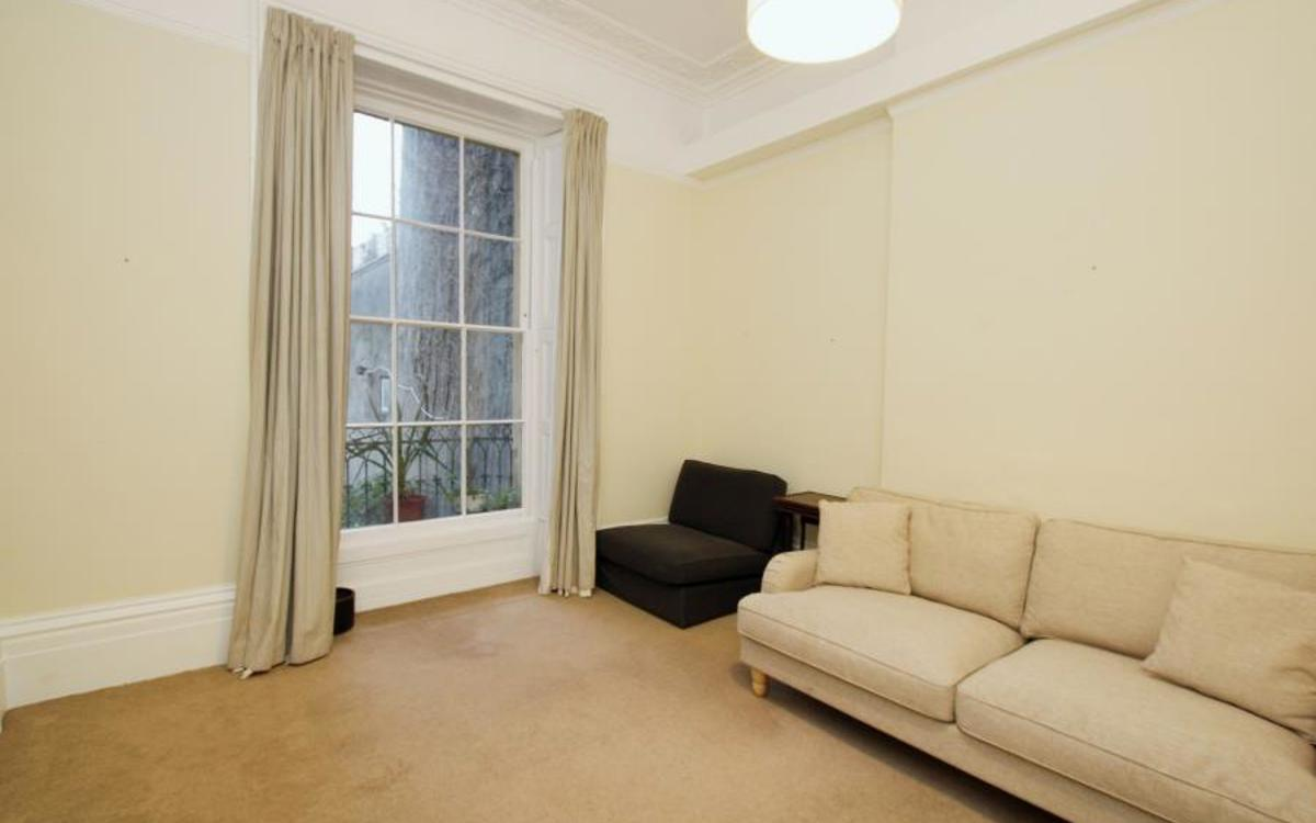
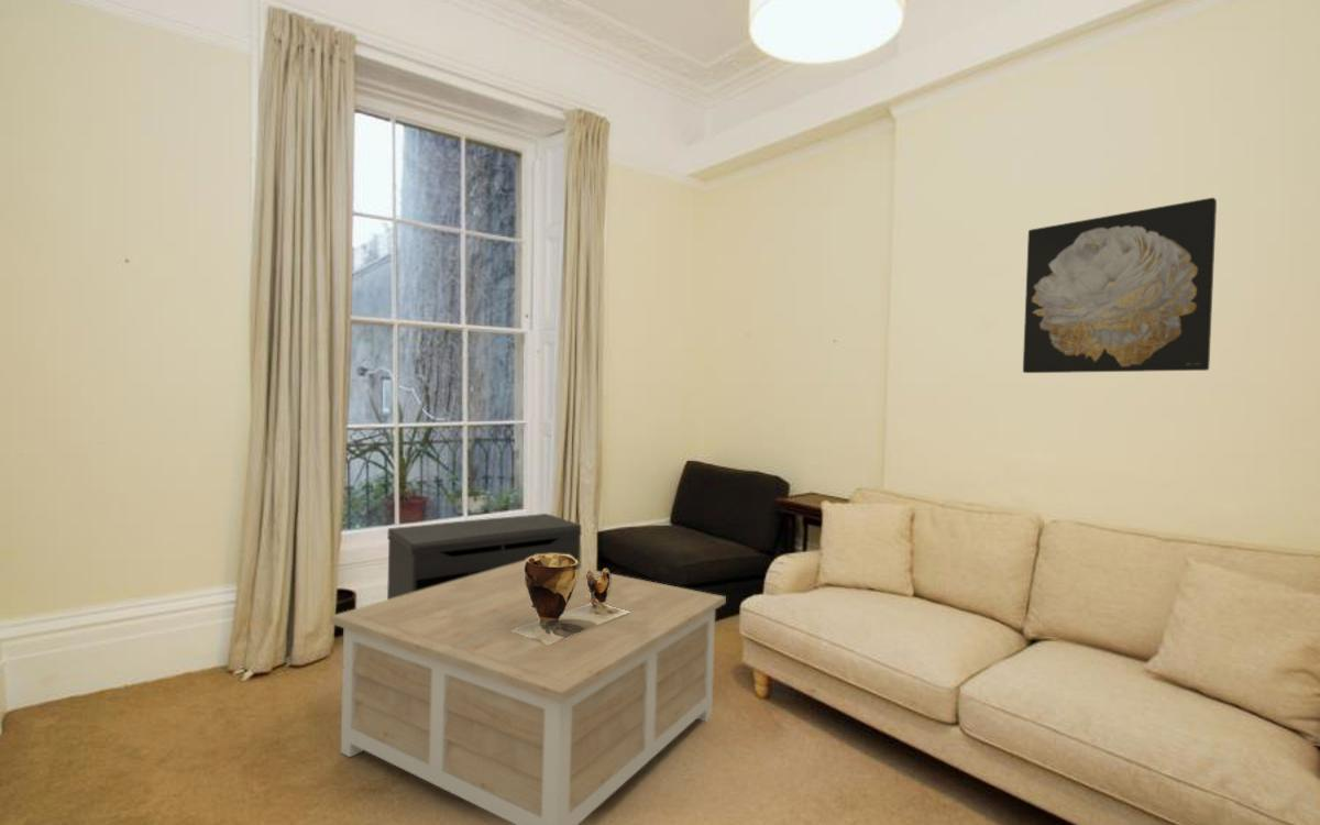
+ coffee table [329,560,727,825]
+ clay pot [512,553,630,645]
+ wall art [1022,197,1218,374]
+ bench [386,513,582,600]
